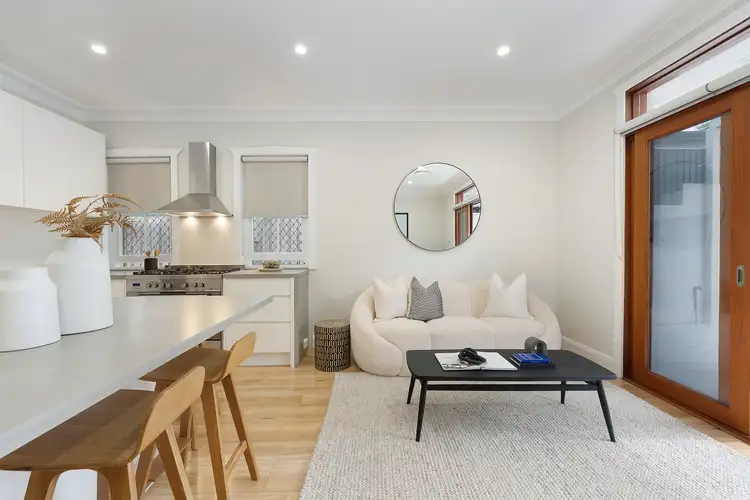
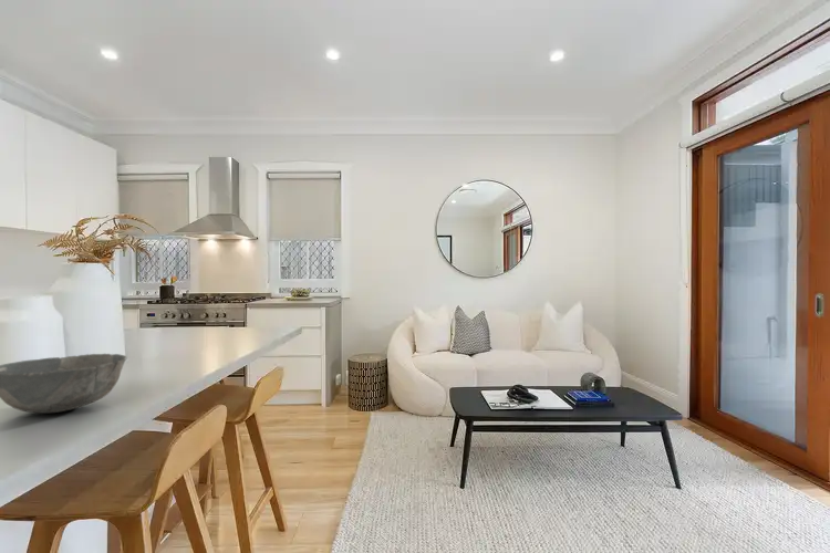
+ bowl [0,353,127,415]
